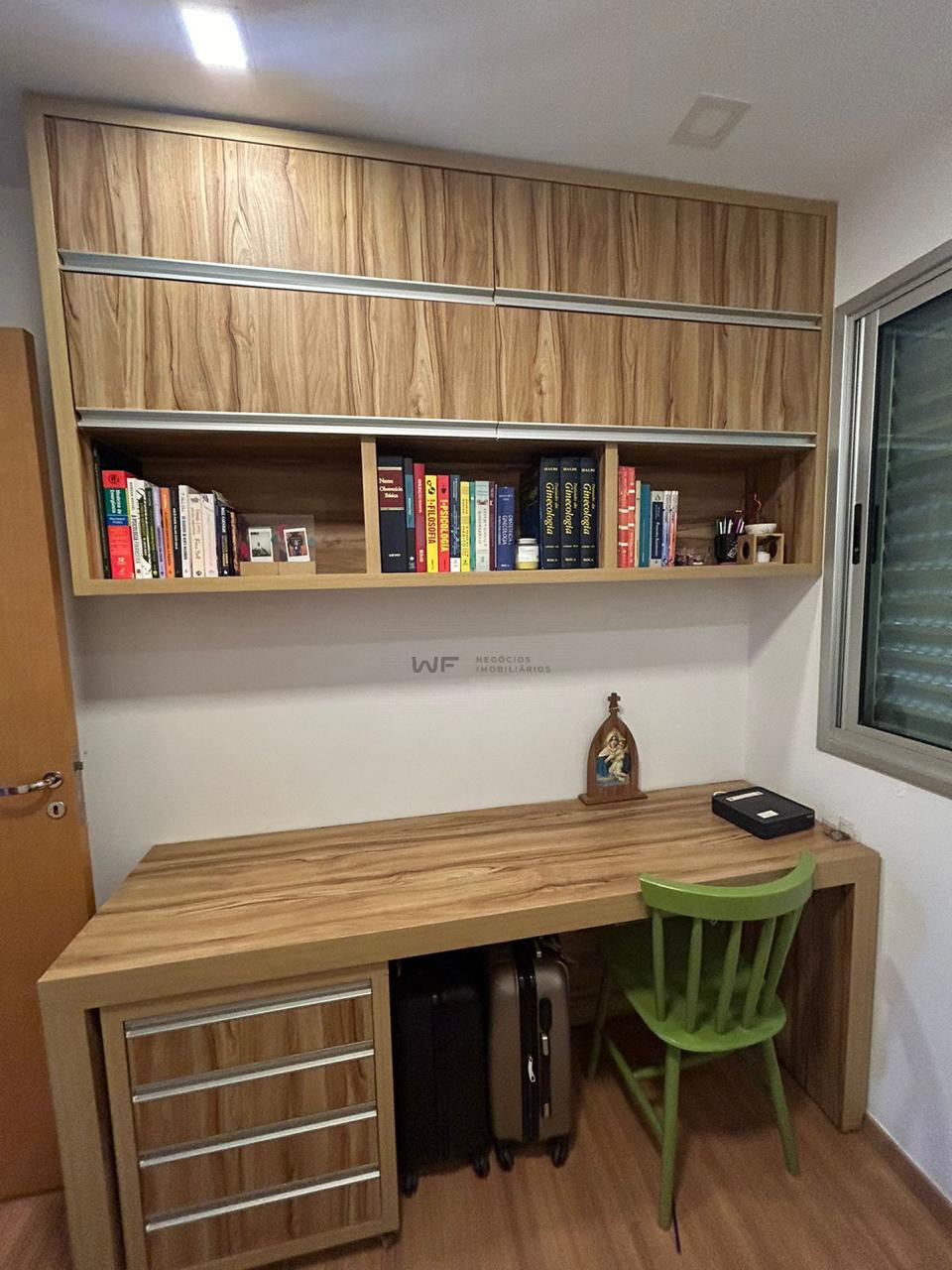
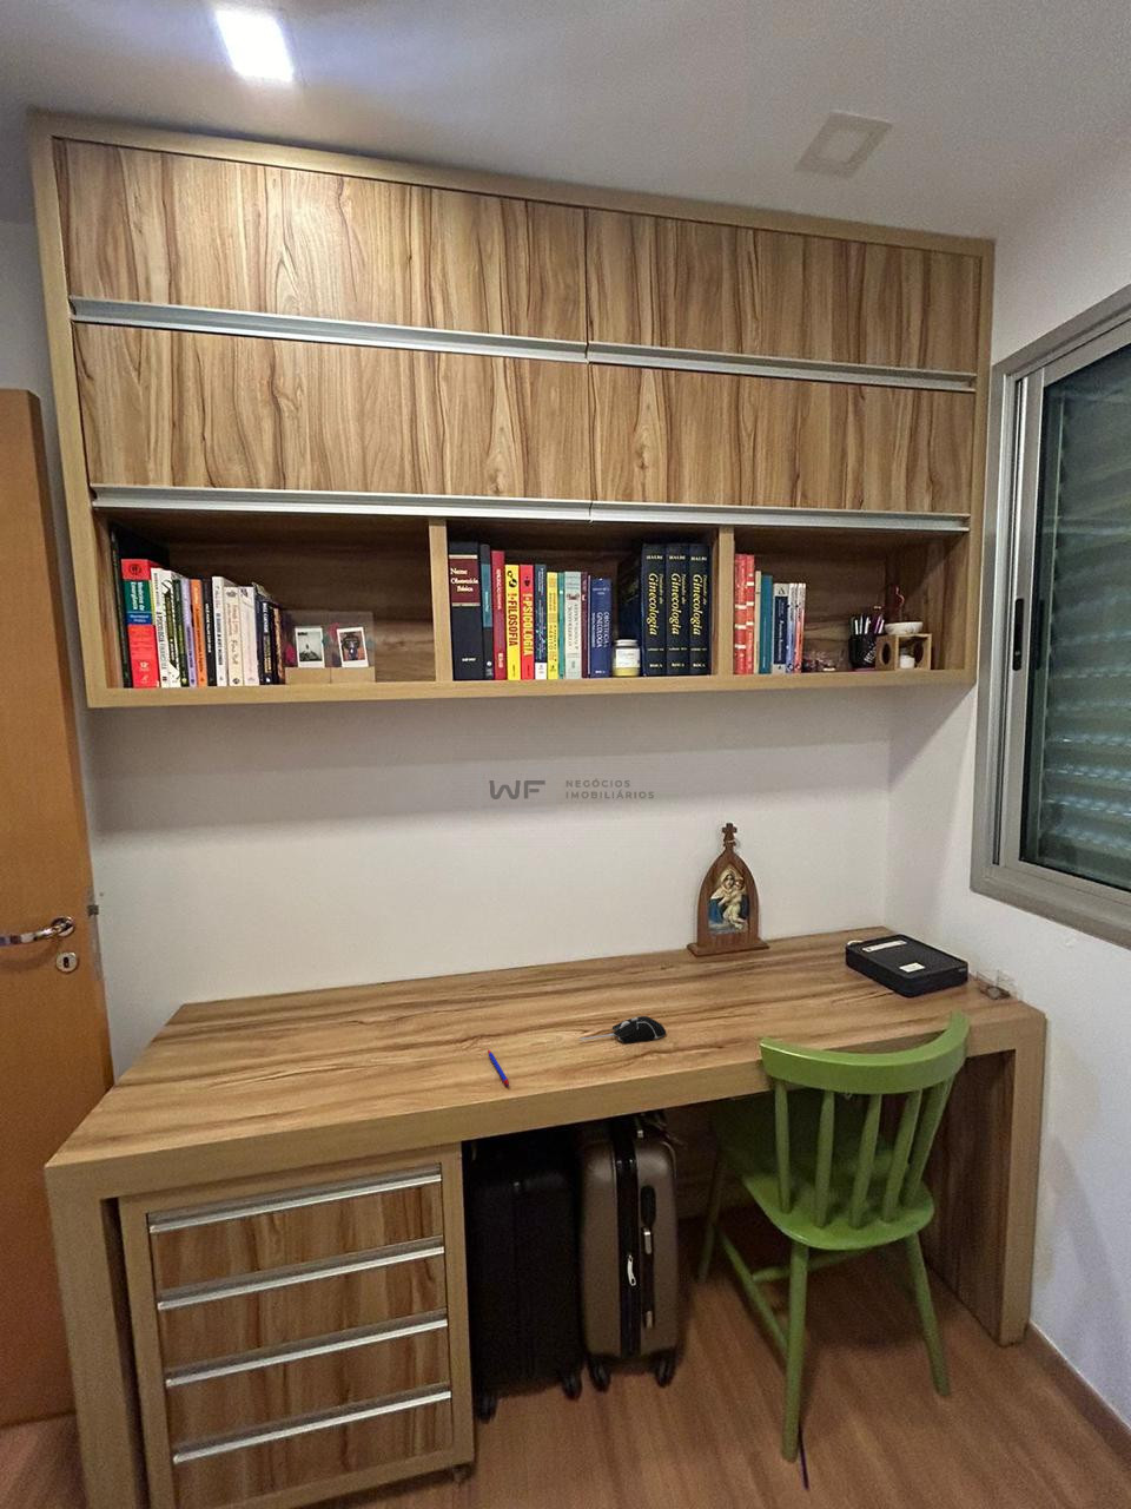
+ pen [487,1049,510,1087]
+ computer mouse [579,1015,666,1044]
